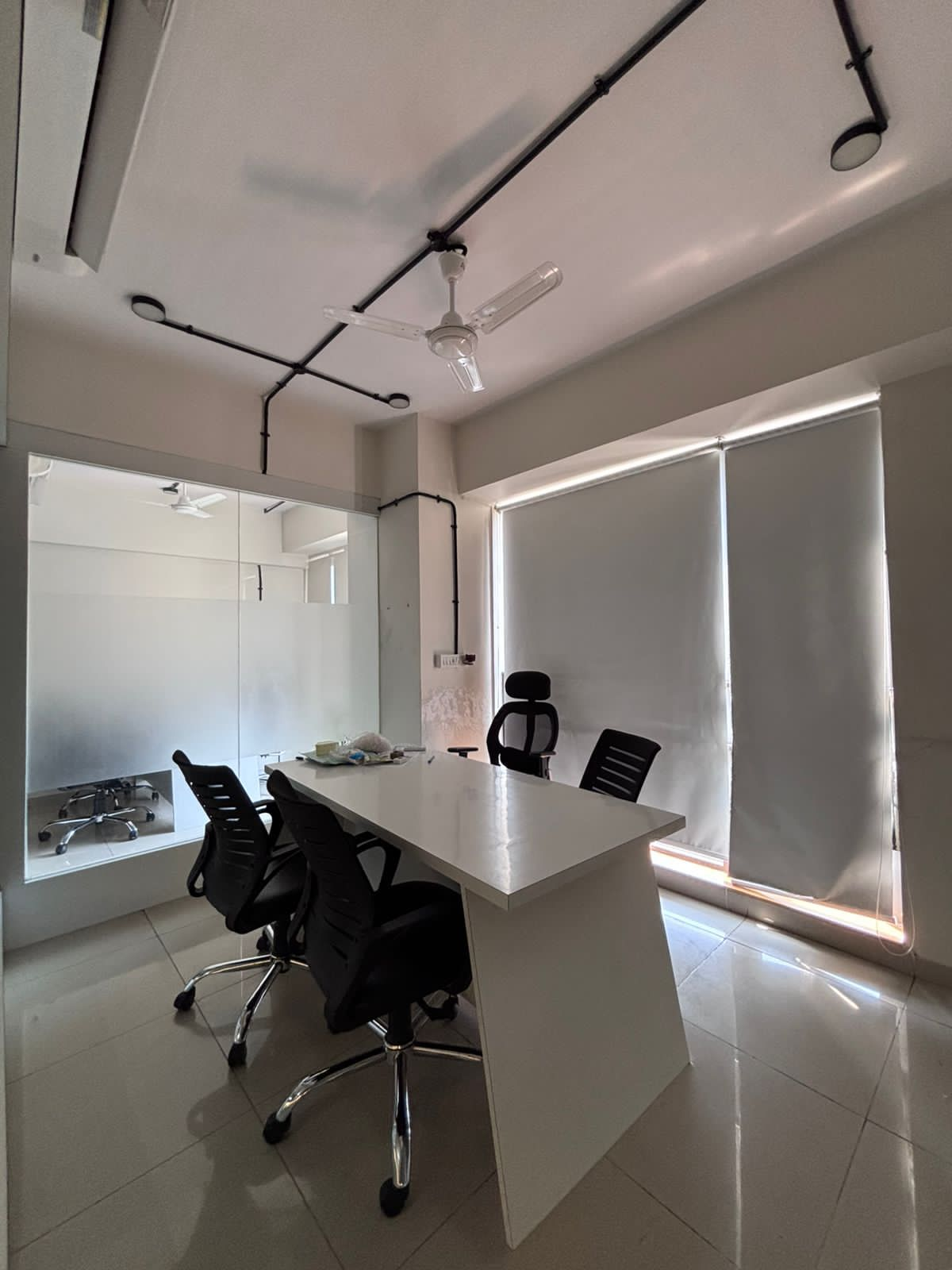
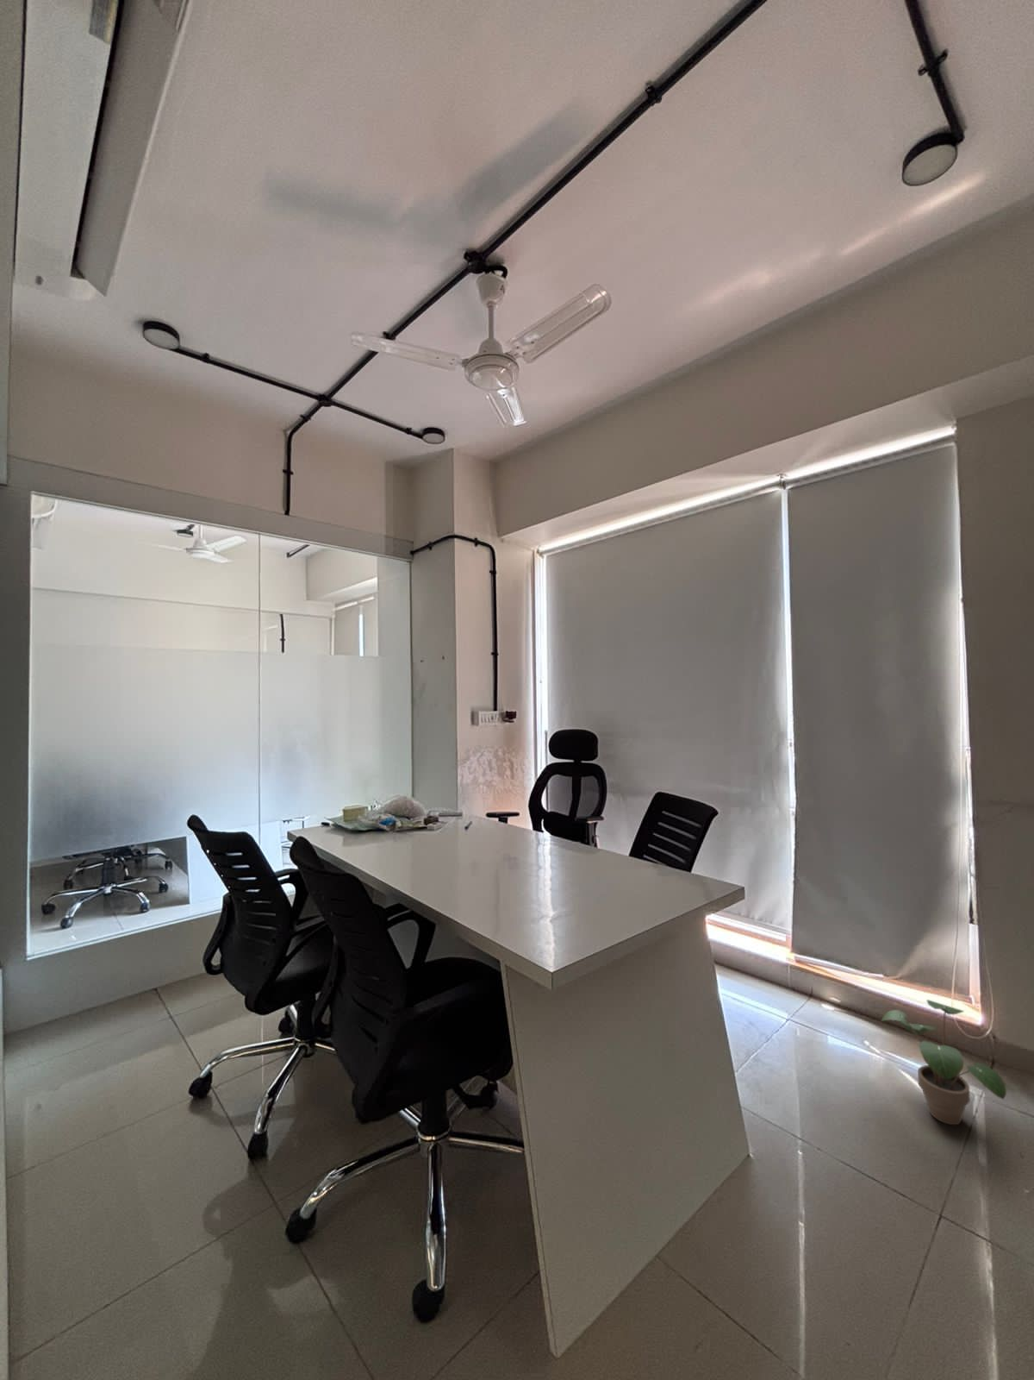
+ potted plant [881,999,1007,1126]
